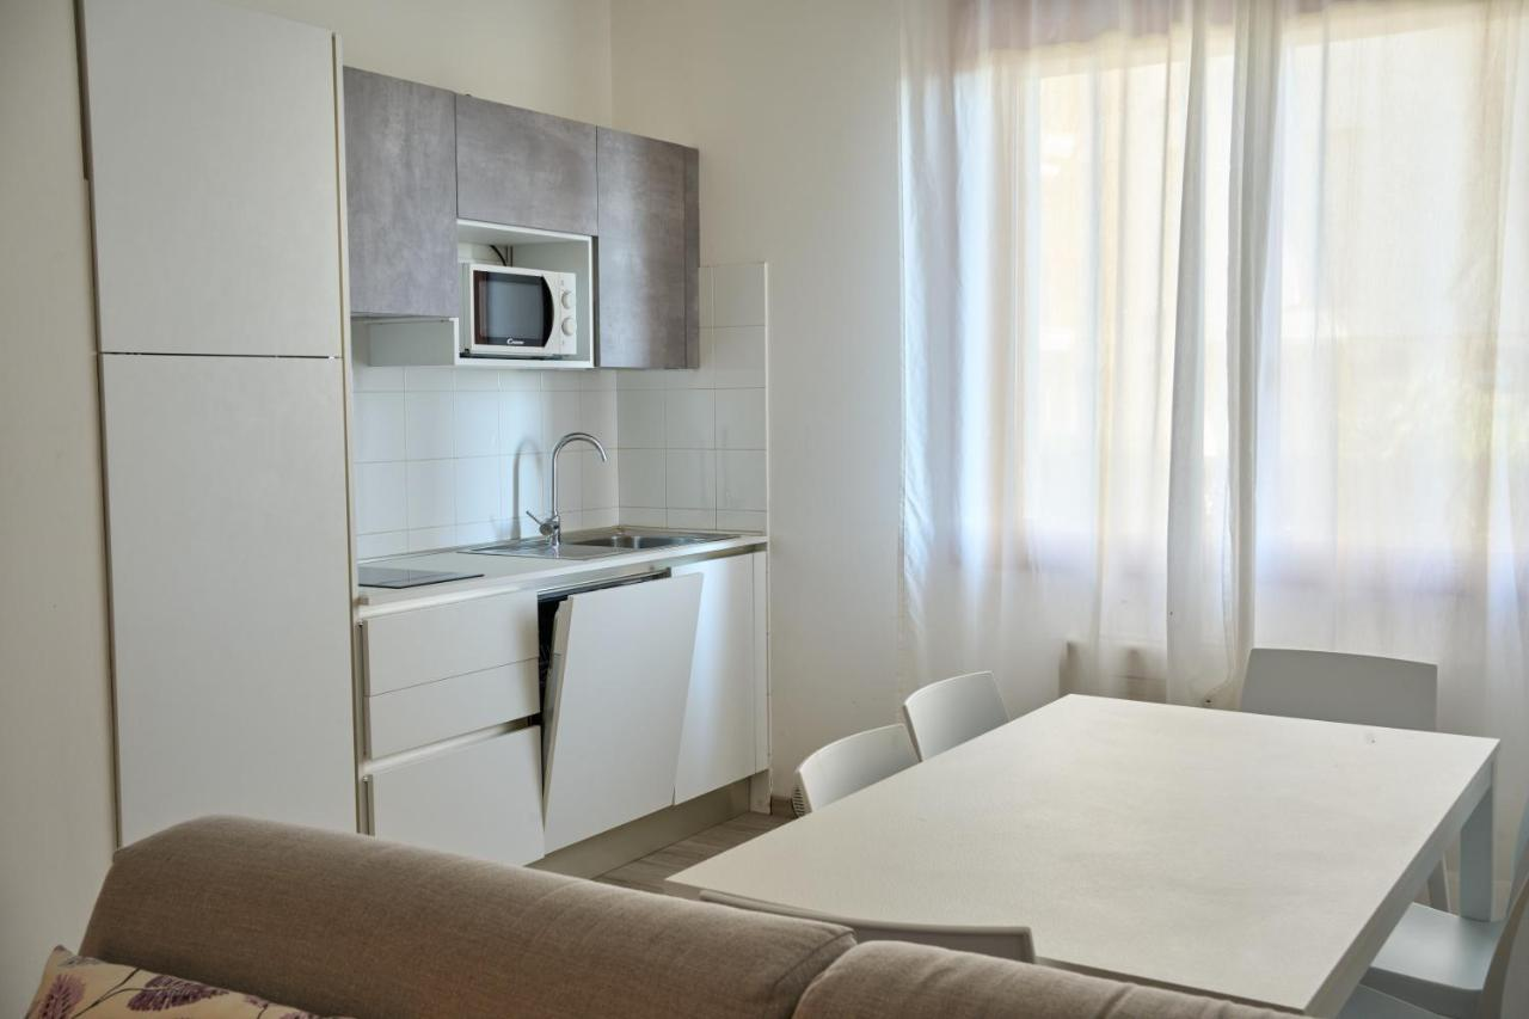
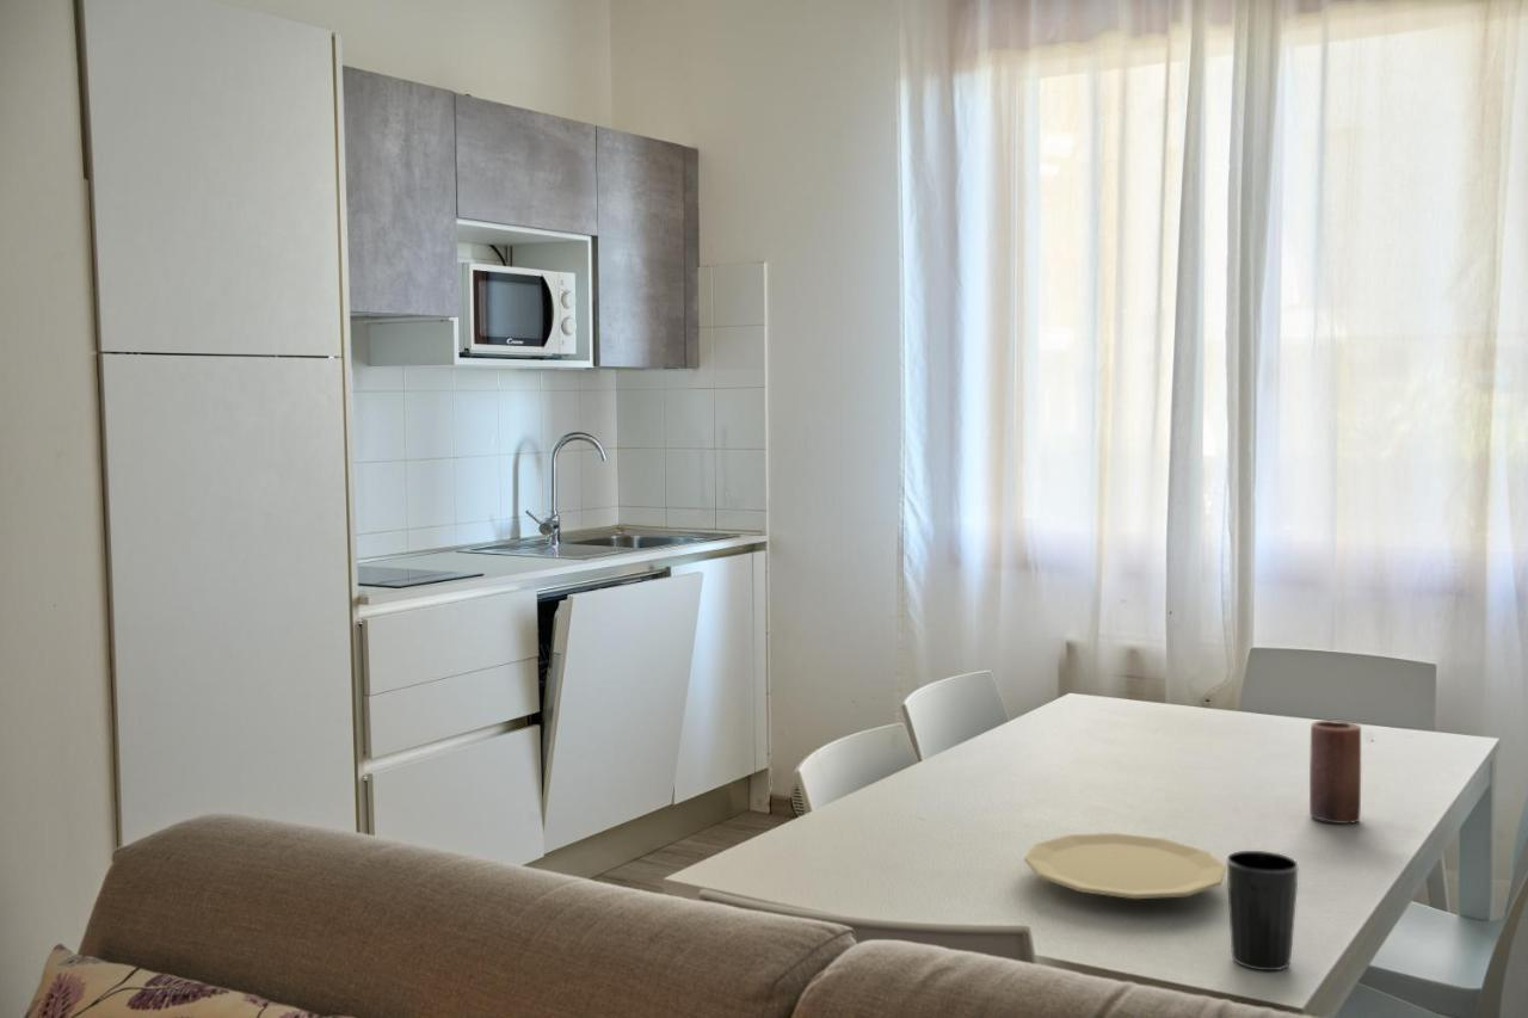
+ plate [1023,832,1227,900]
+ candle [1308,720,1362,825]
+ cup [1225,850,1300,971]
